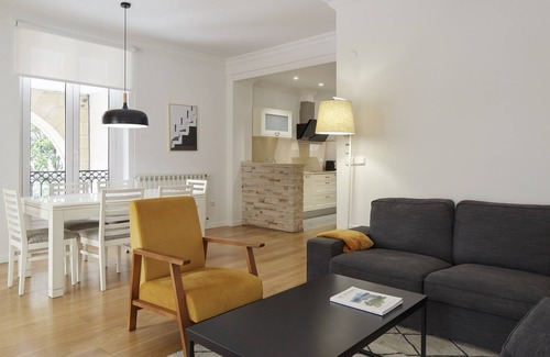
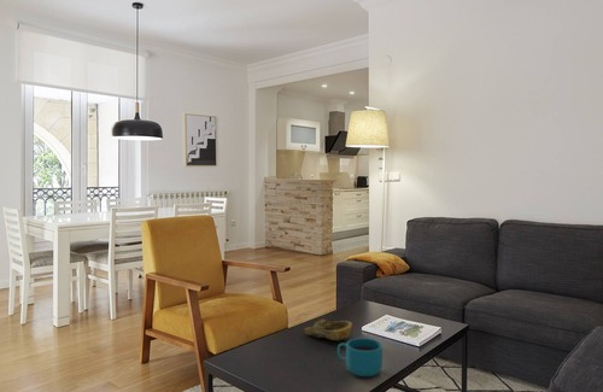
+ decorative bowl [303,318,353,341]
+ cup [336,337,384,378]
